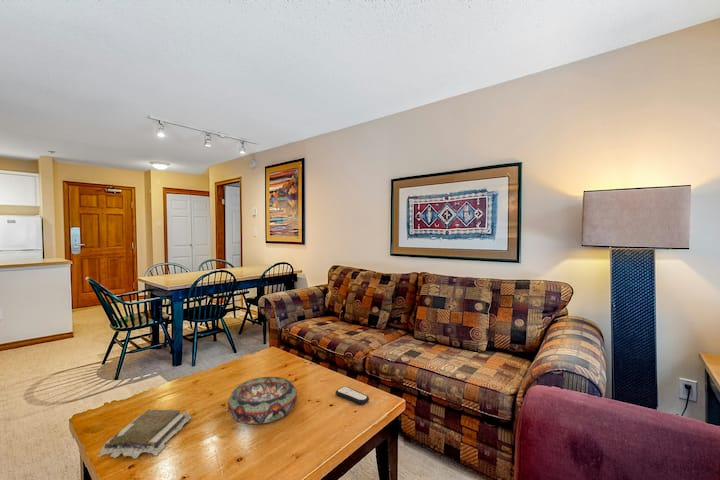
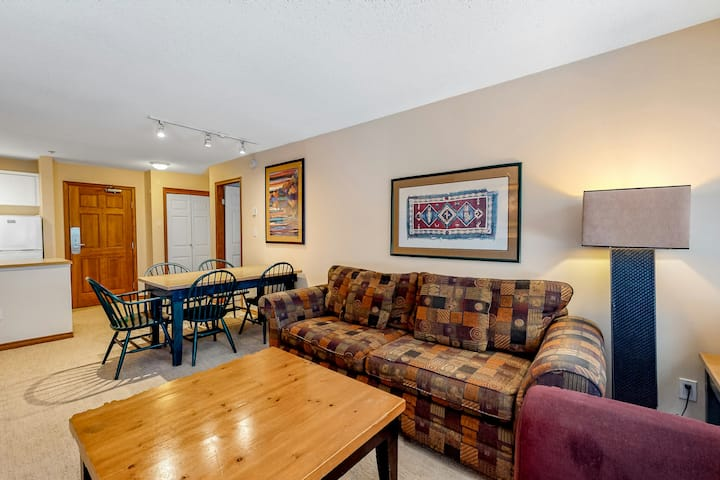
- decorative bowl [227,376,298,425]
- book [96,403,195,460]
- remote control [335,385,370,405]
